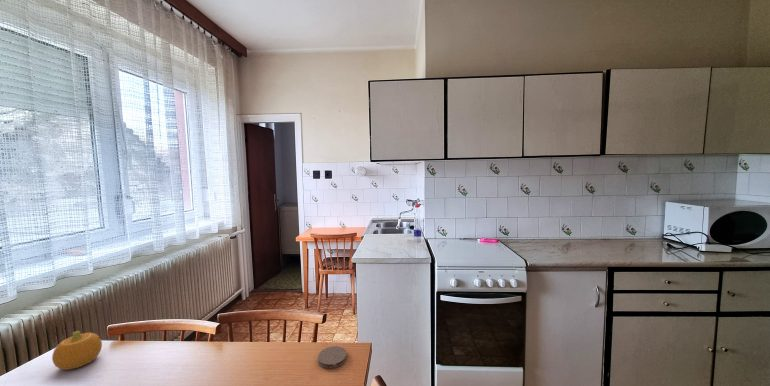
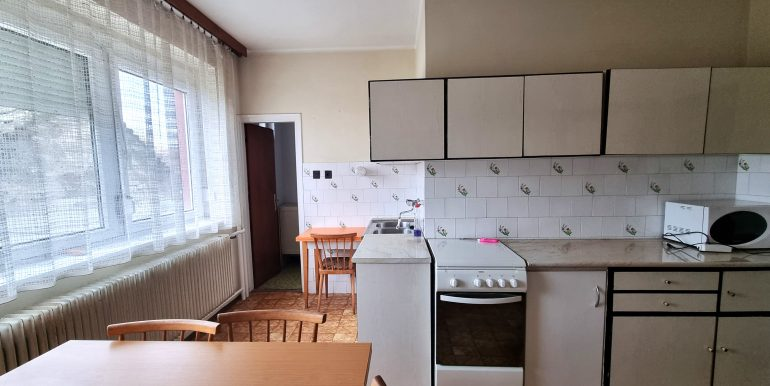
- coaster [317,345,348,369]
- fruit [51,330,103,371]
